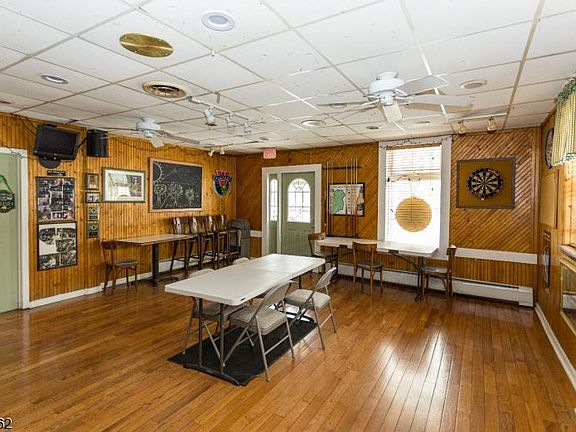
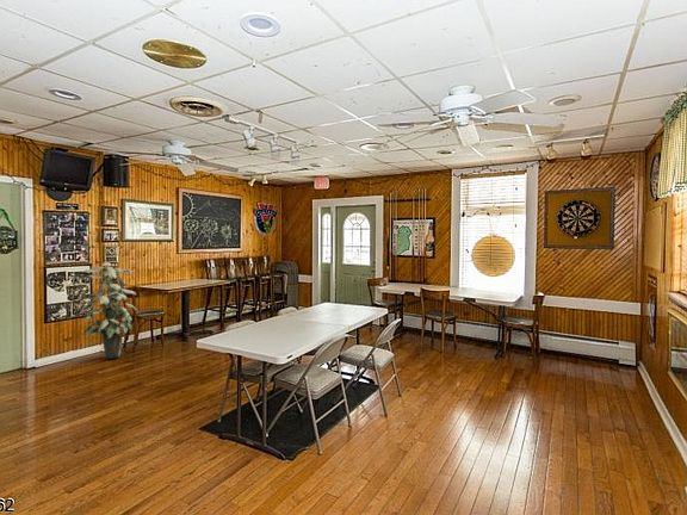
+ indoor plant [81,261,138,360]
